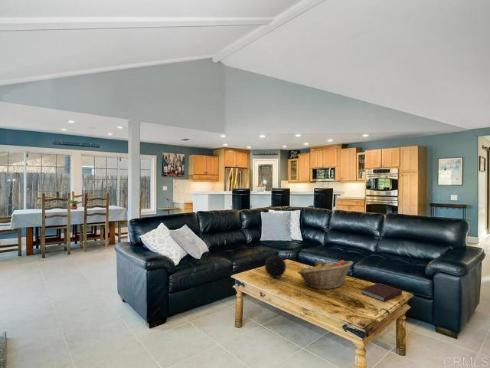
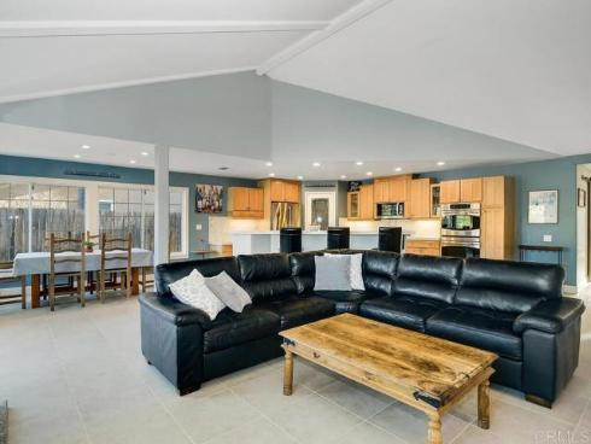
- notebook [360,282,403,303]
- decorative orb [264,254,287,279]
- fruit basket [296,259,354,290]
